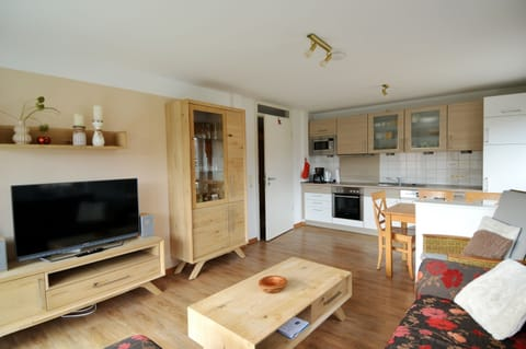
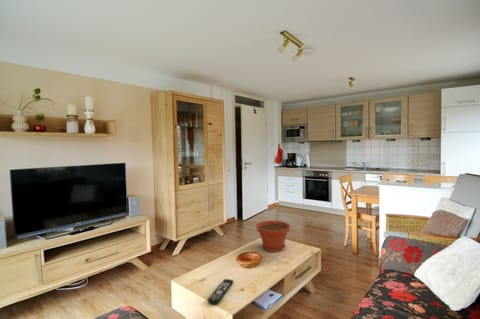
+ remote control [207,278,234,306]
+ plant pot [255,220,292,253]
